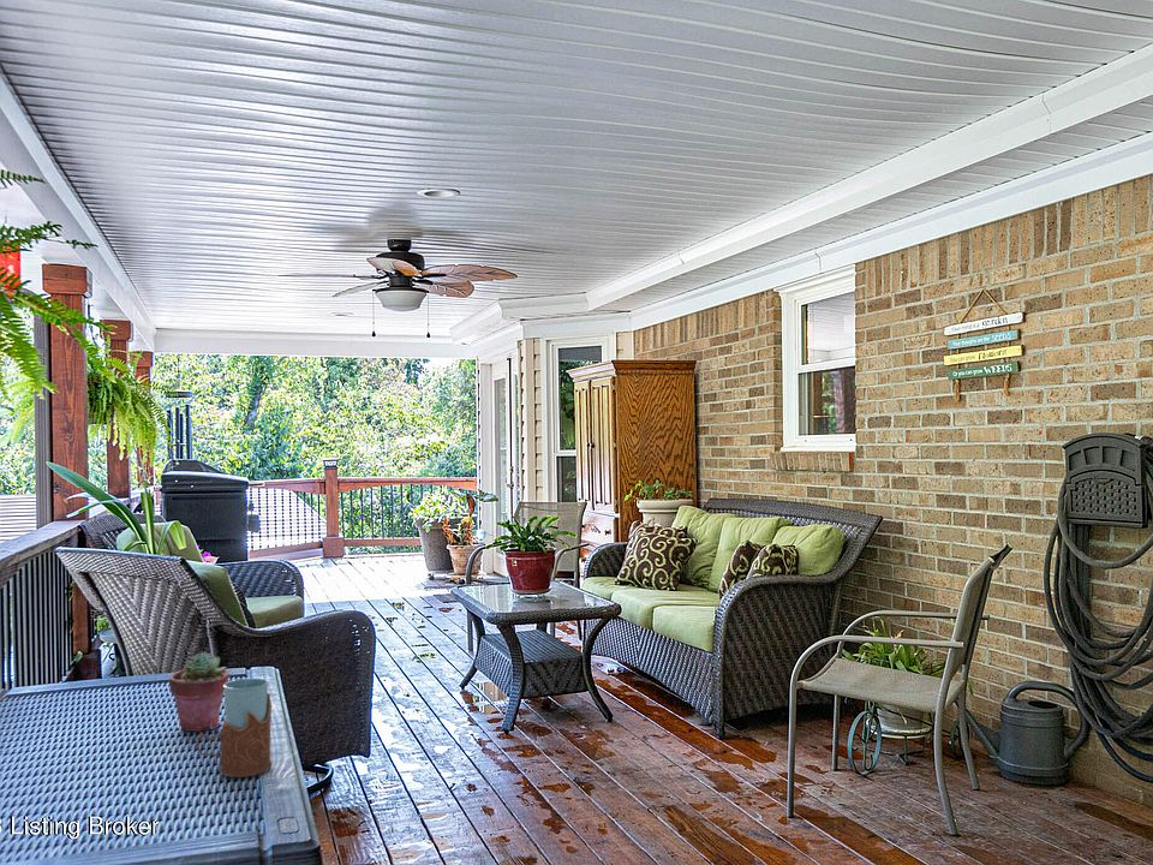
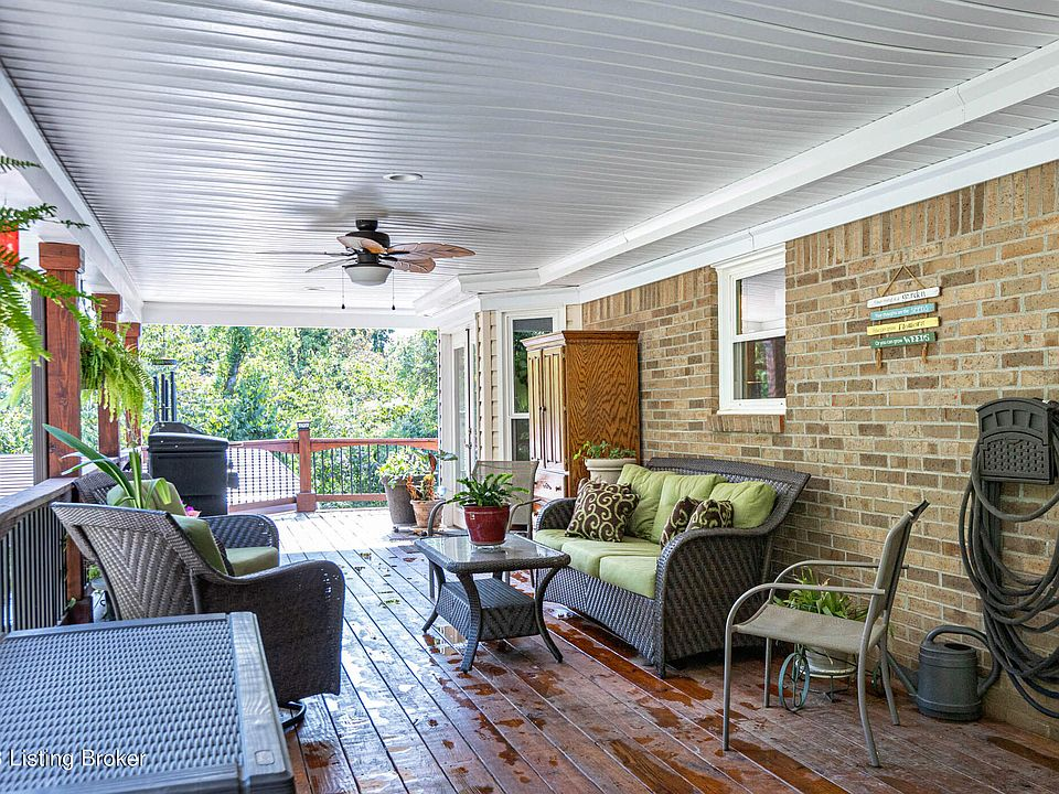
- potted succulent [168,651,231,733]
- drinking glass [195,676,273,778]
